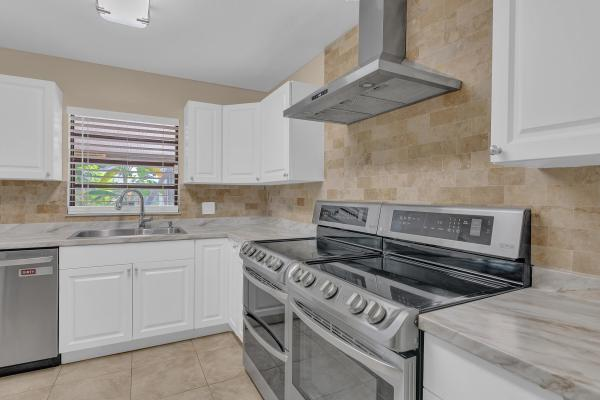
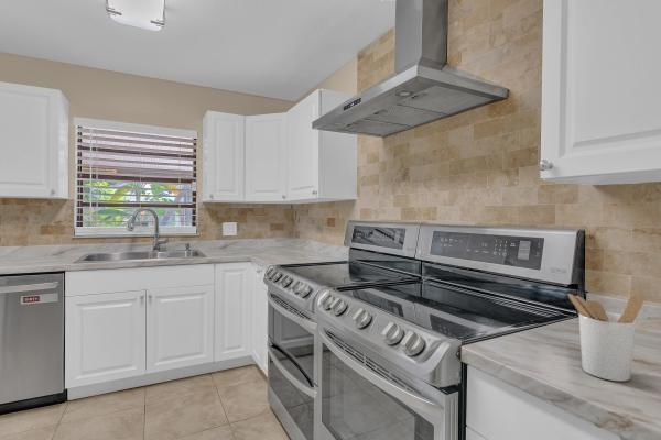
+ utensil holder [567,293,644,383]
